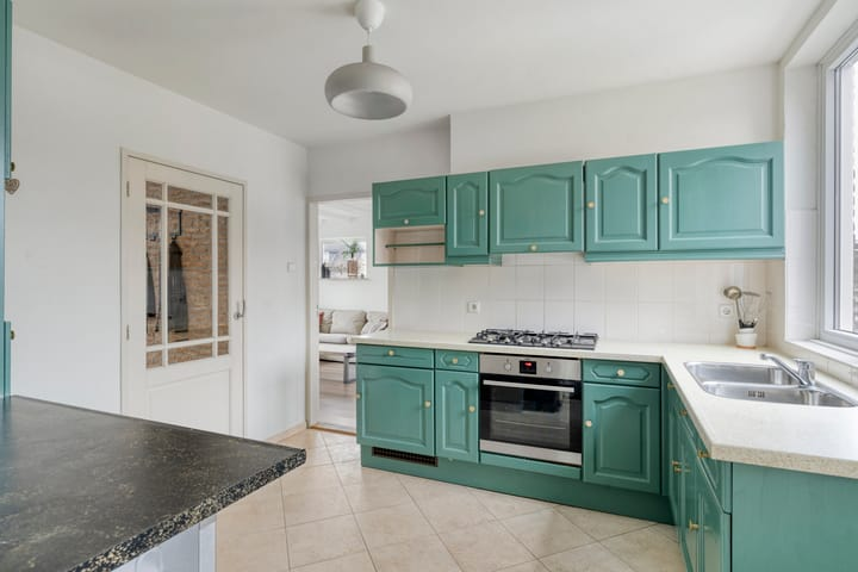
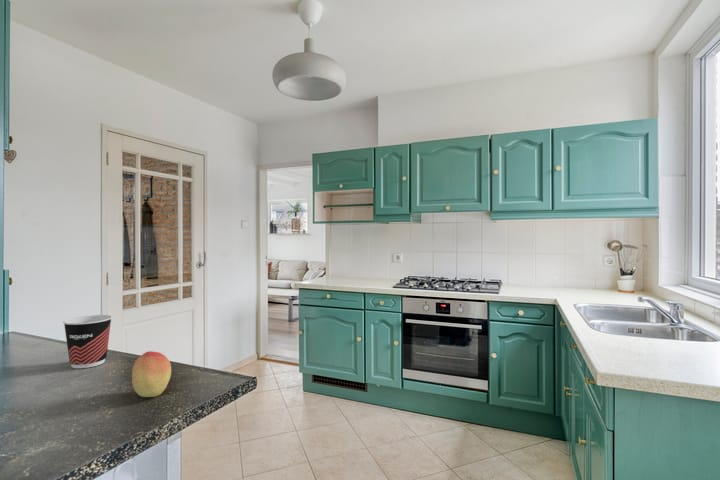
+ cup [62,314,113,369]
+ fruit [131,350,172,398]
